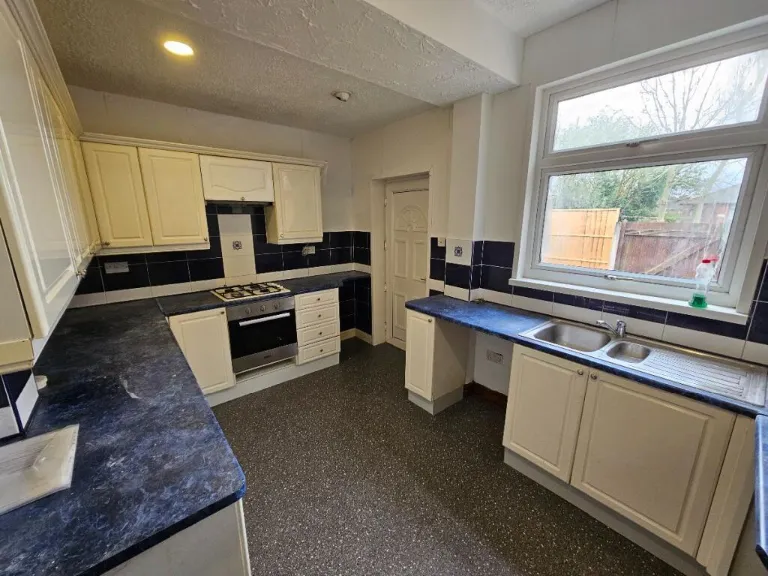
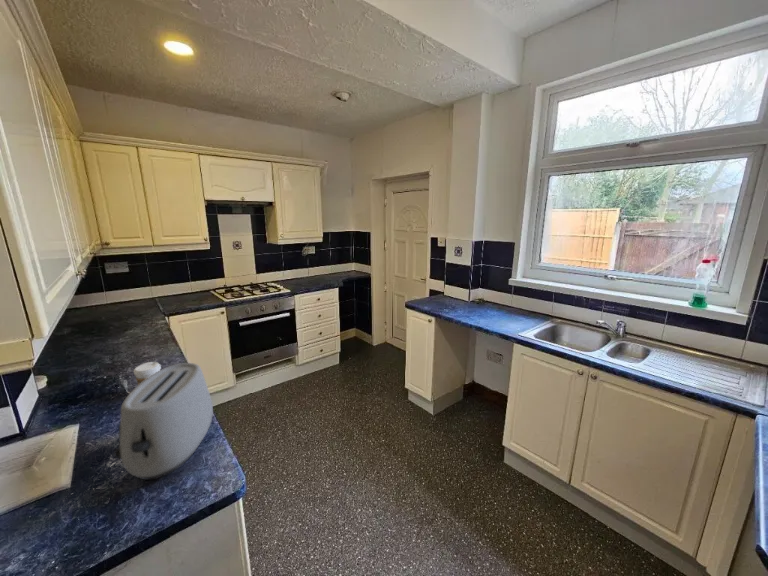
+ toaster [113,362,214,481]
+ coffee cup [133,361,162,385]
